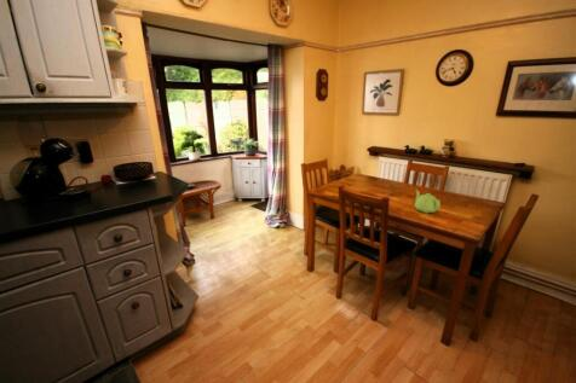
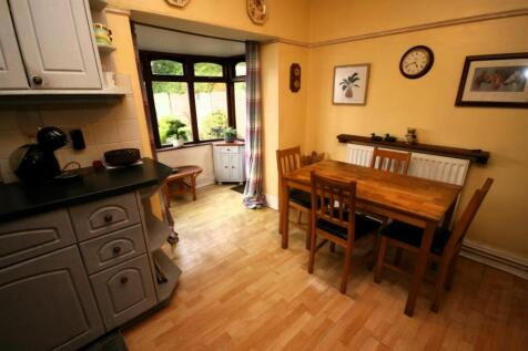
- teapot [414,188,442,215]
